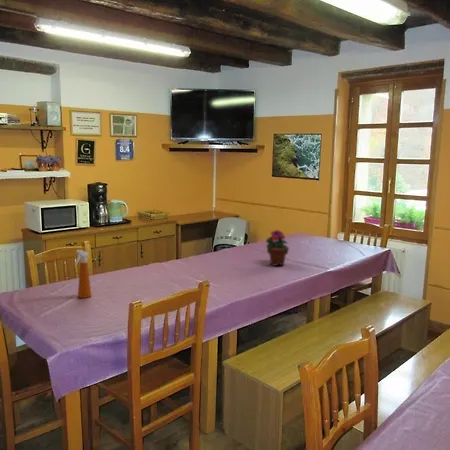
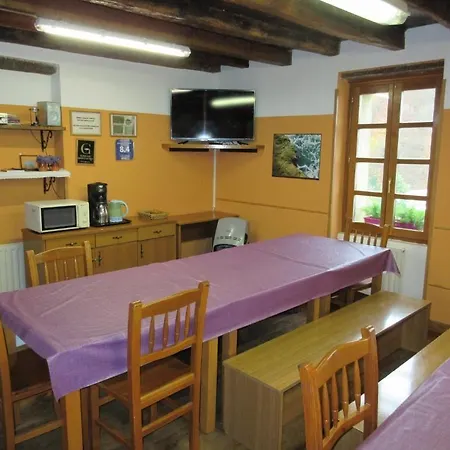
- potted flower [265,229,290,267]
- spray bottle [74,249,92,299]
